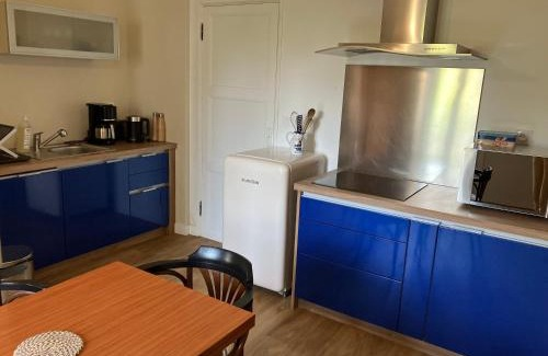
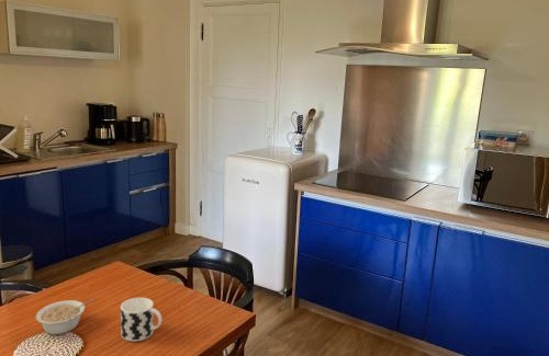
+ cup [120,297,163,342]
+ legume [35,297,94,335]
